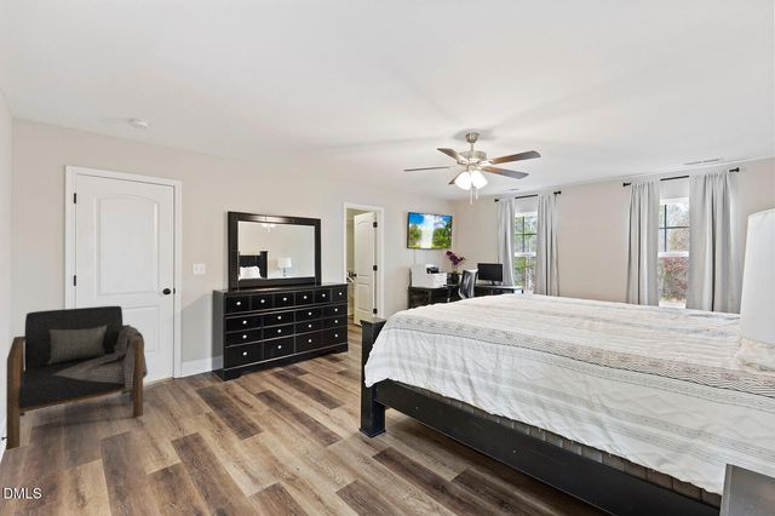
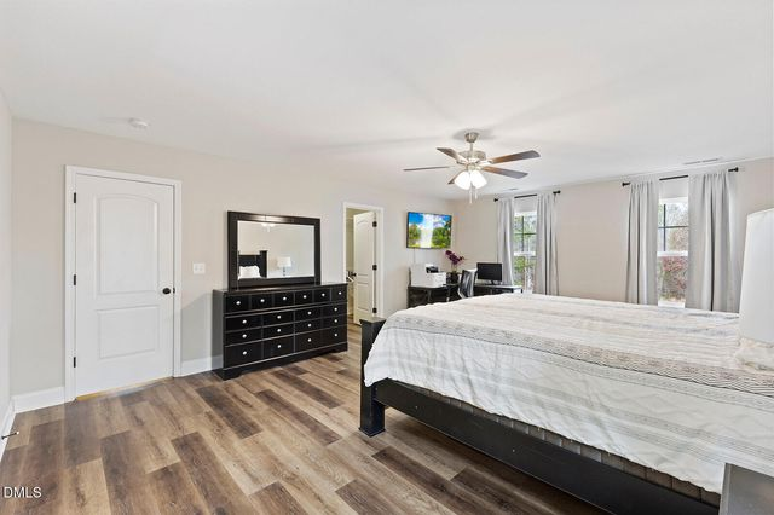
- armchair [5,305,149,452]
